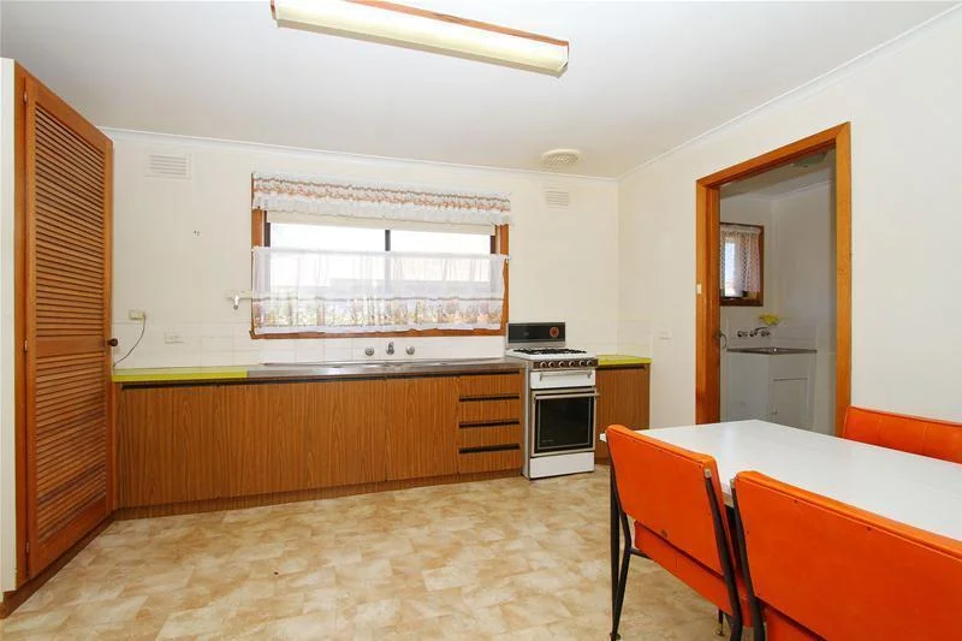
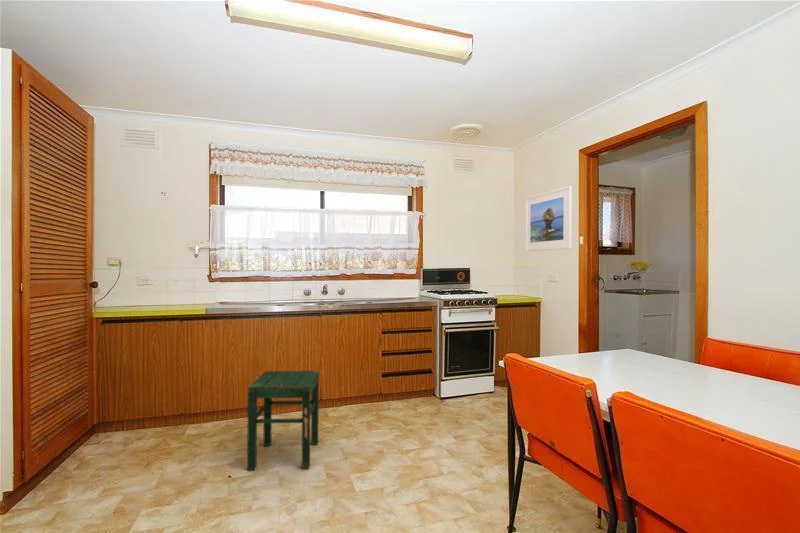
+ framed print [524,185,573,252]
+ stool [246,370,320,472]
